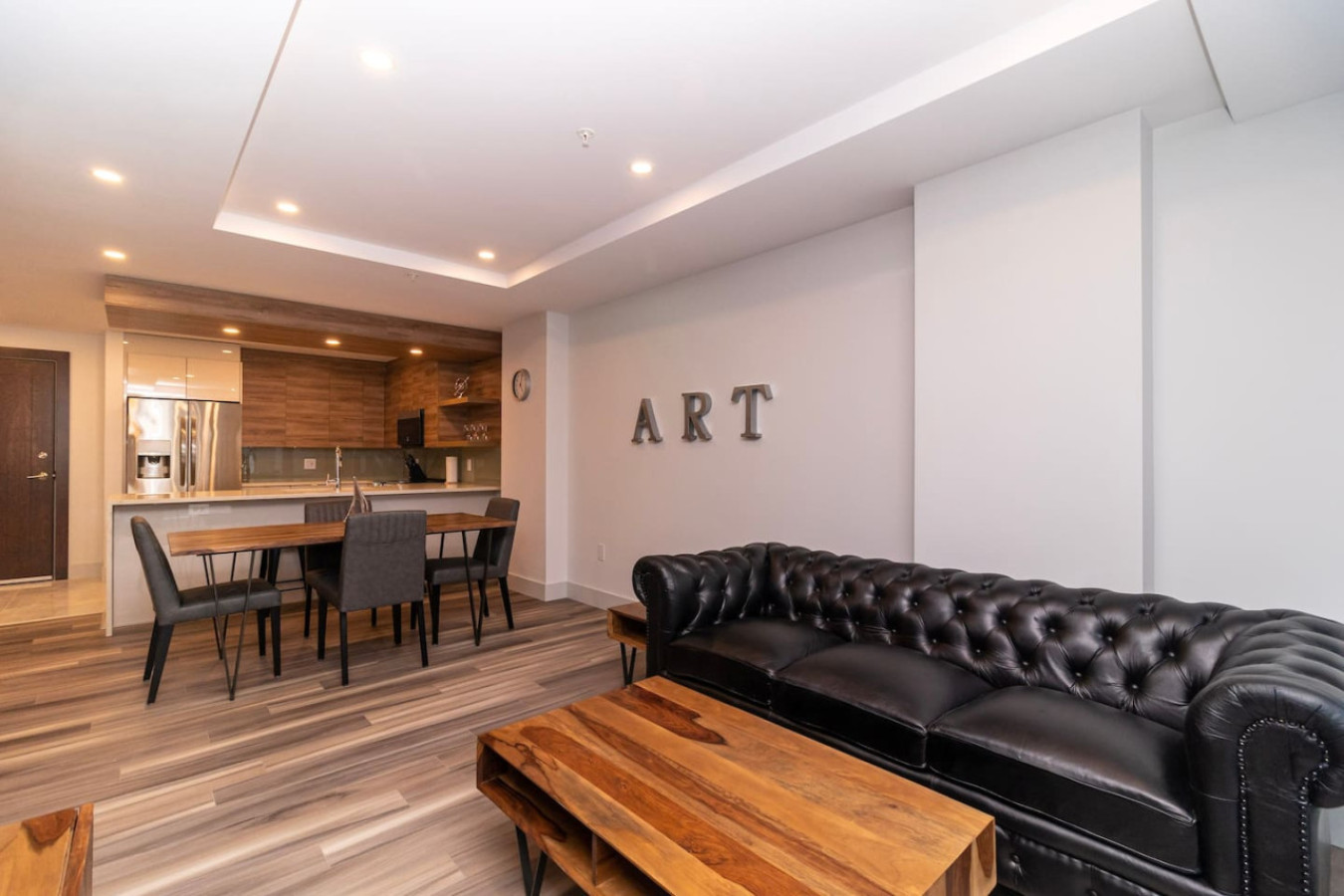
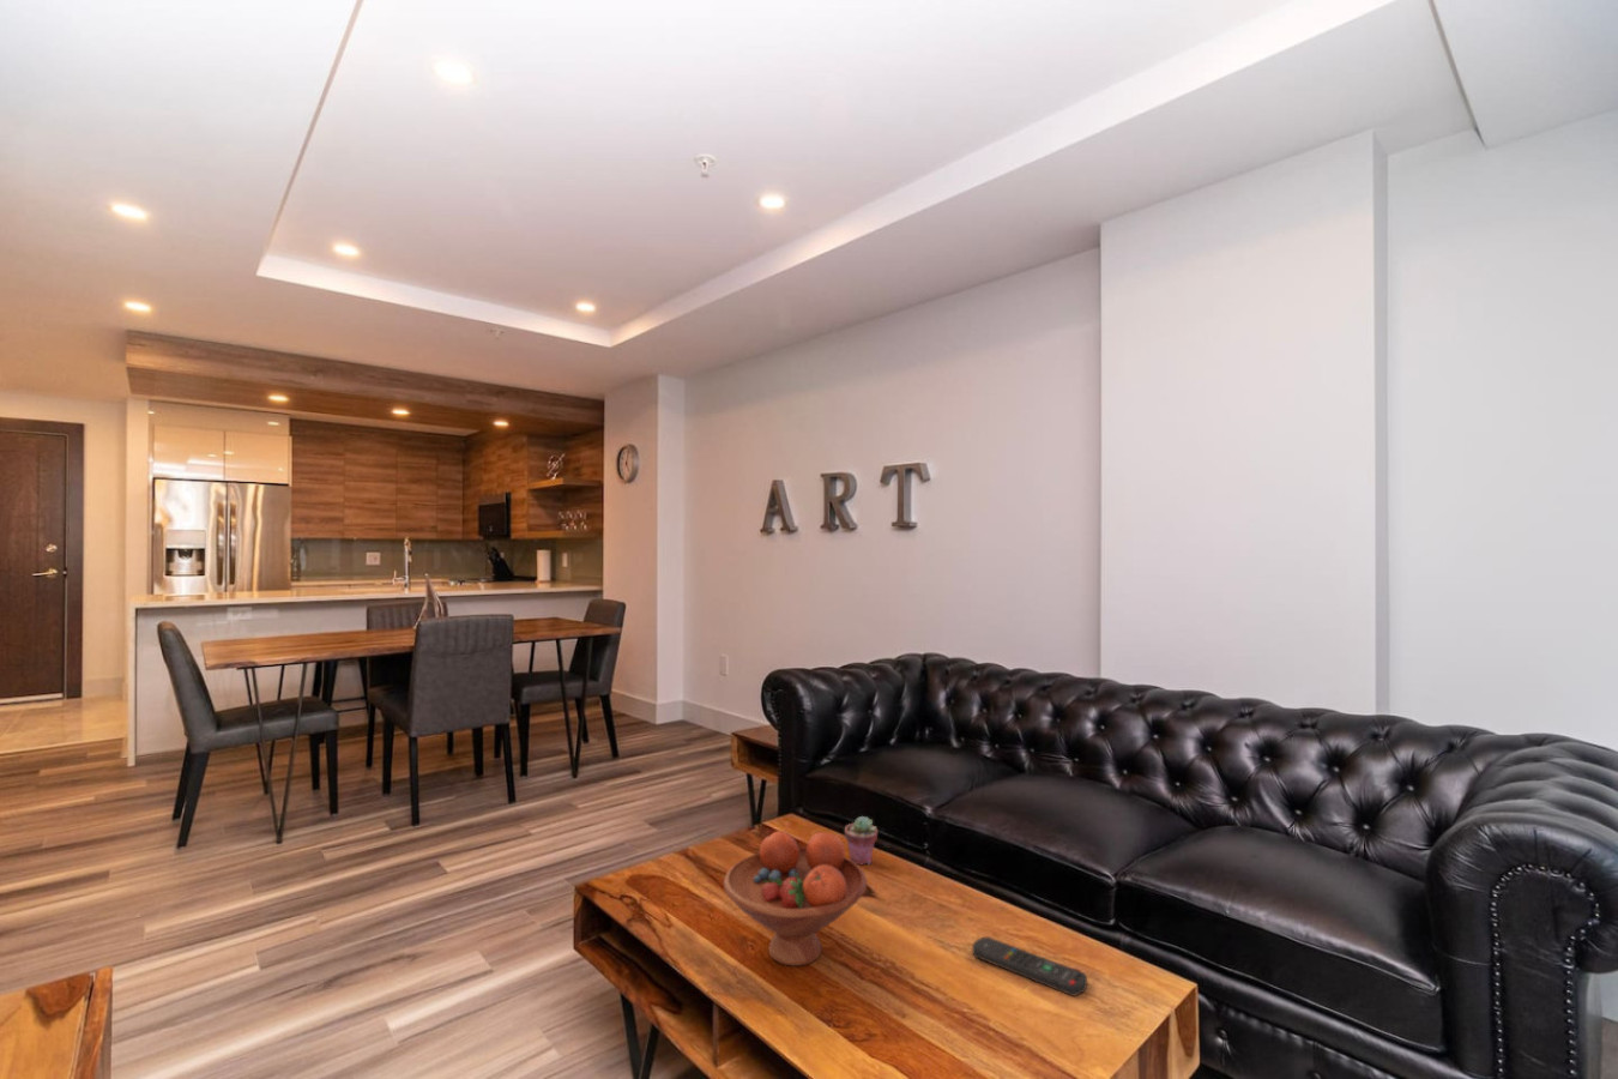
+ fruit bowl [722,830,868,967]
+ remote control [970,937,1088,997]
+ potted succulent [844,815,879,866]
